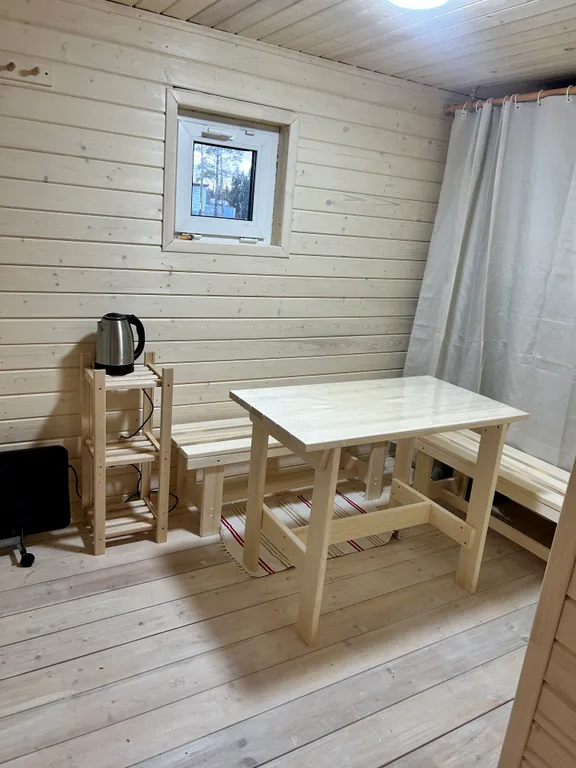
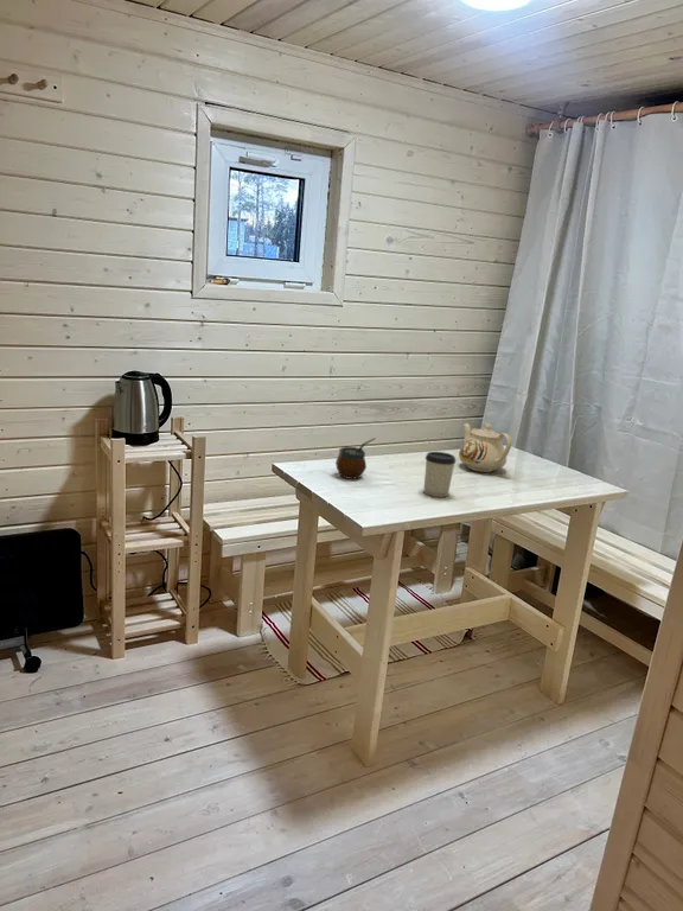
+ cup [422,451,457,498]
+ teapot [458,421,512,473]
+ gourd [334,437,377,480]
